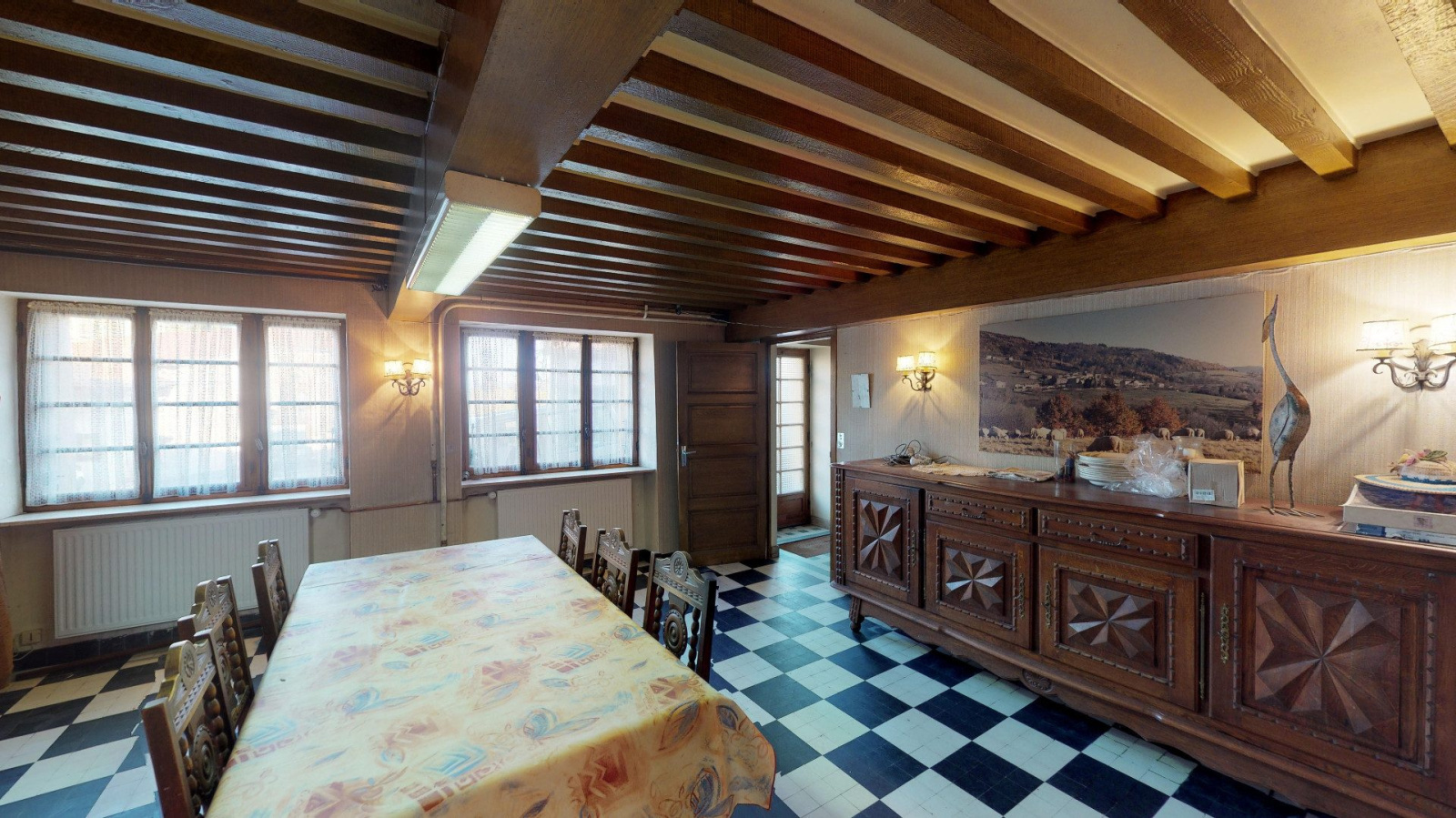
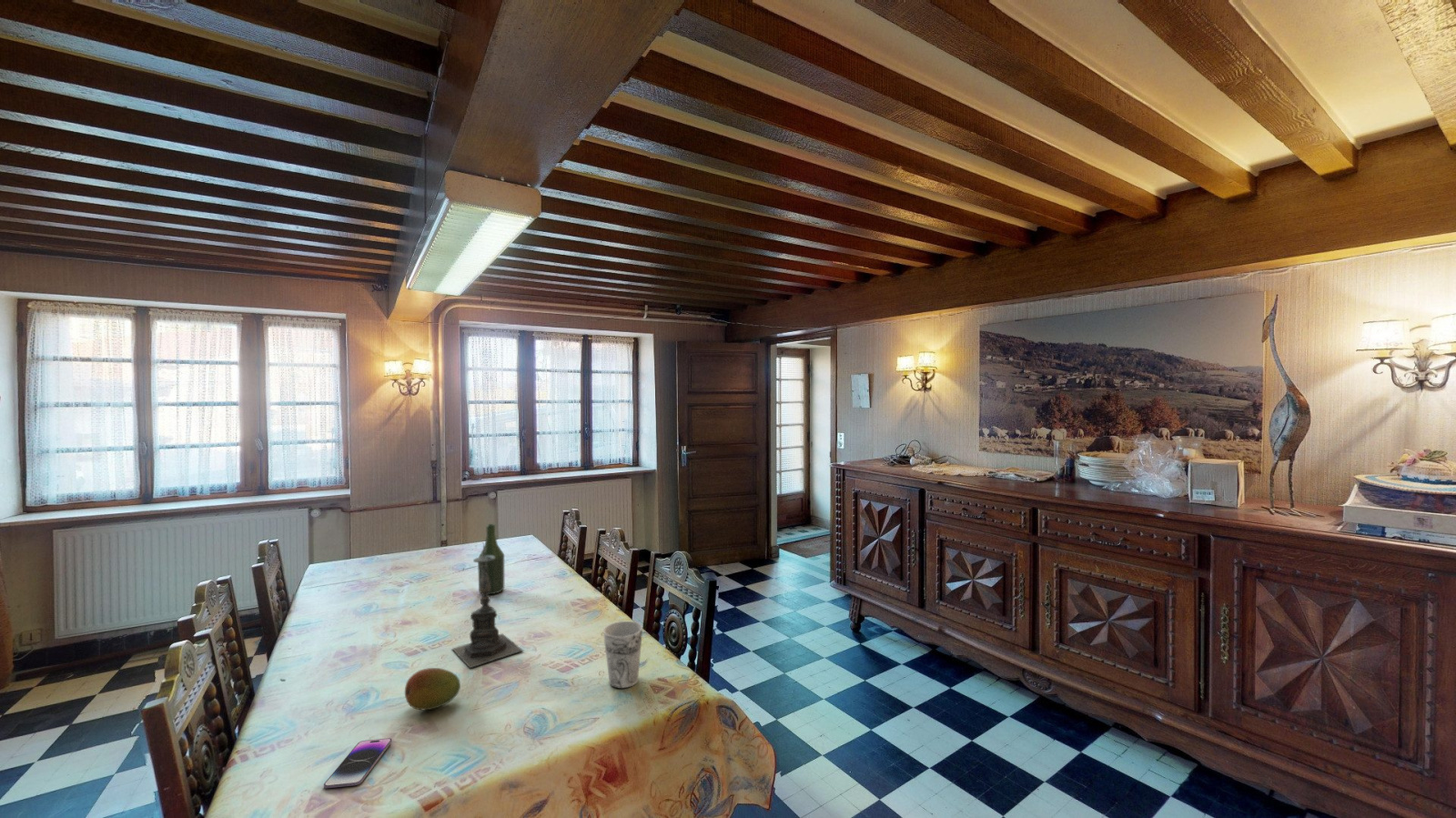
+ bottle [477,523,505,595]
+ fruit [404,667,461,711]
+ candle holder [451,541,524,669]
+ smartphone [323,737,393,789]
+ cup [602,621,643,690]
